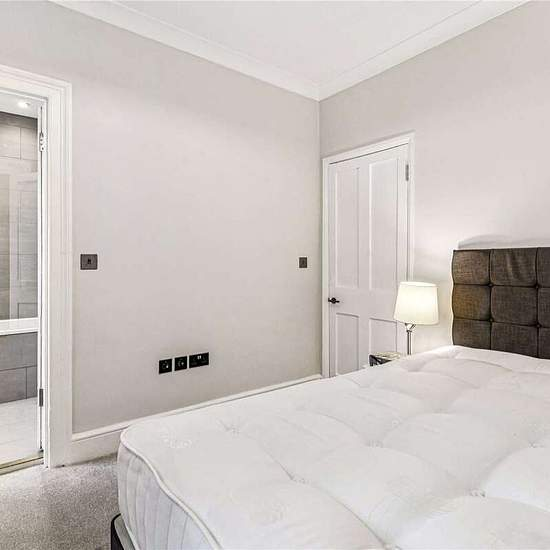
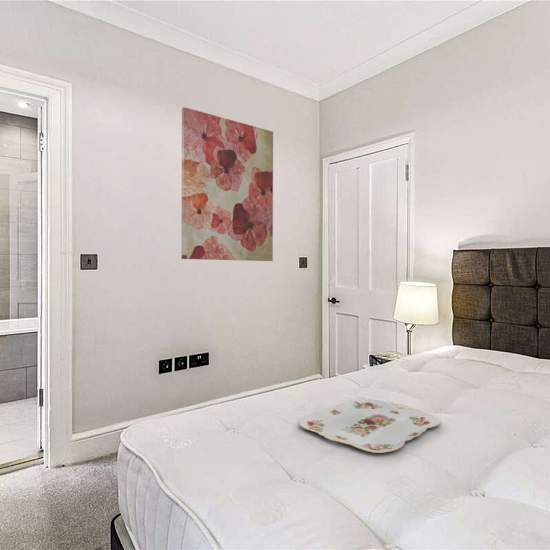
+ wall art [180,106,274,262]
+ serving tray [298,397,442,454]
